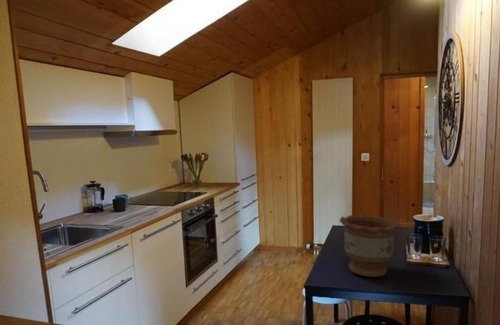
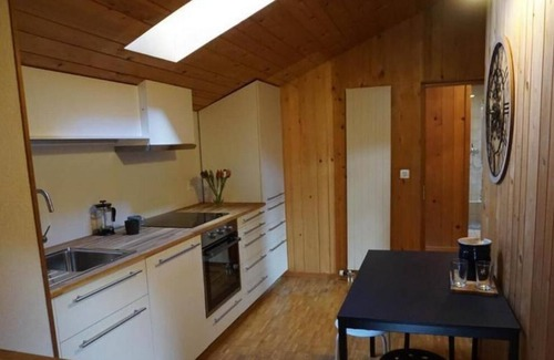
- flower pot [339,214,402,278]
